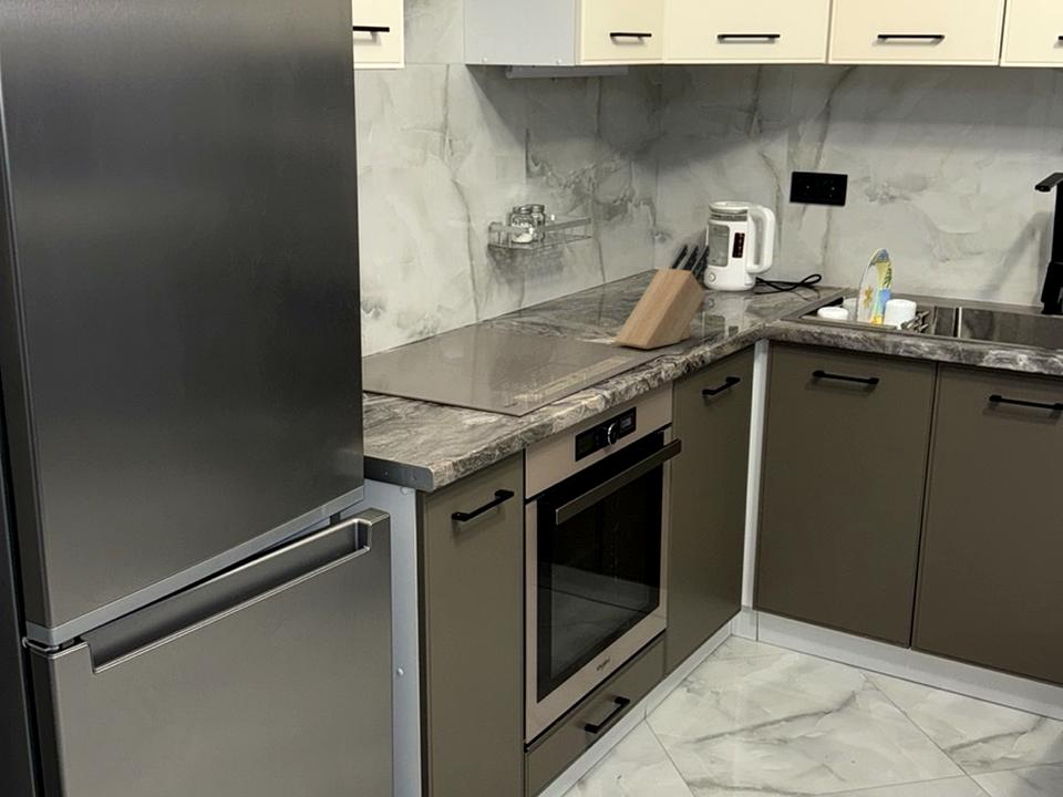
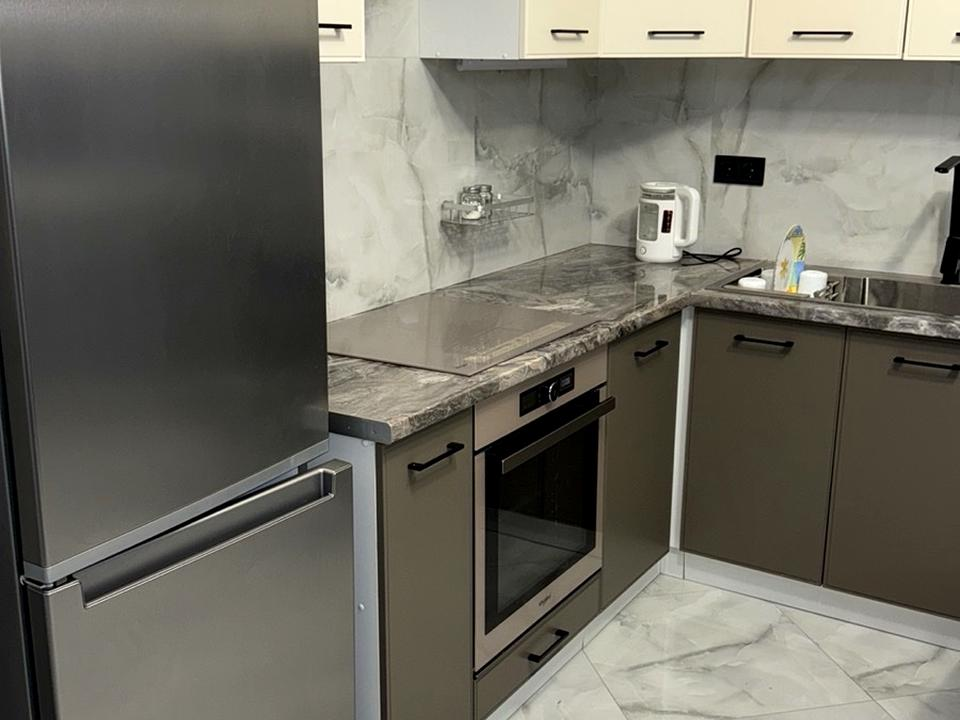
- knife block [613,244,711,350]
